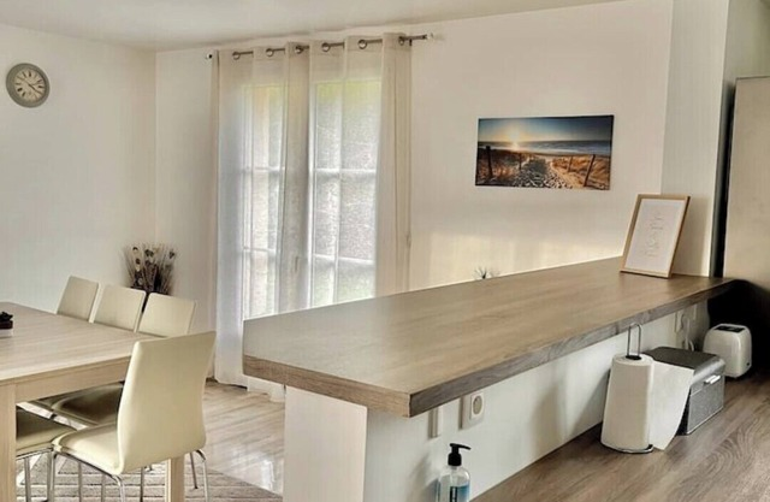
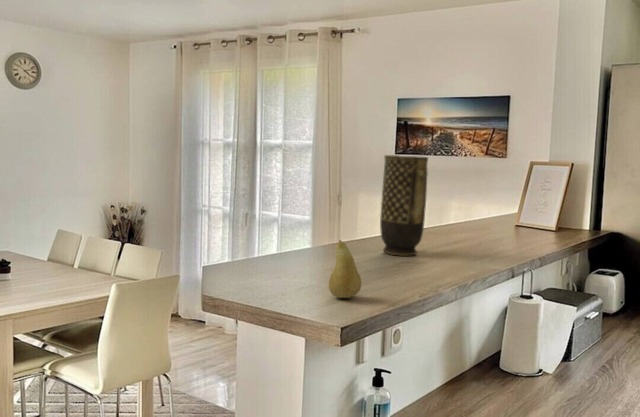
+ vase [379,154,429,257]
+ fruit [328,239,362,299]
